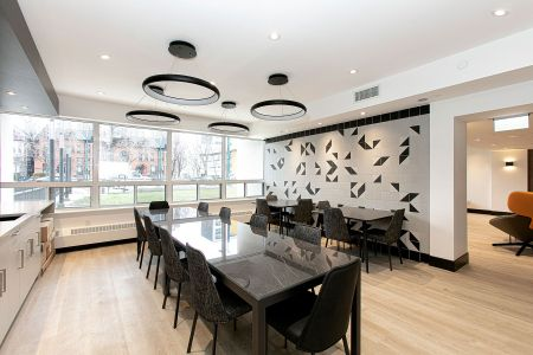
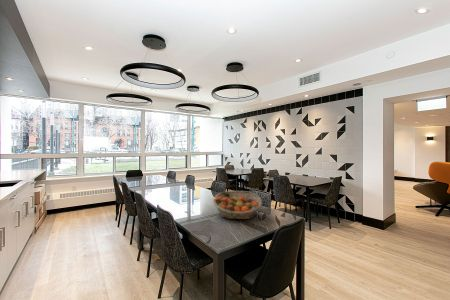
+ fruit basket [212,190,263,220]
